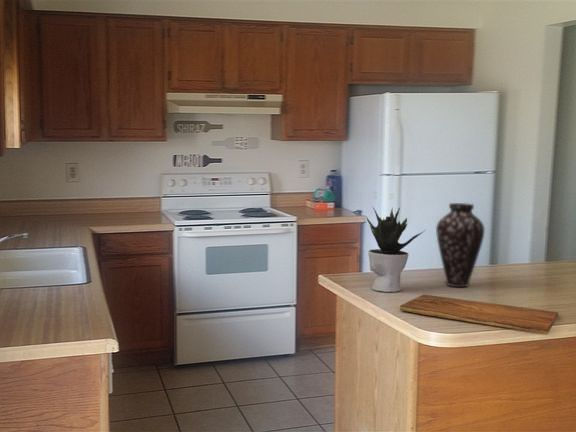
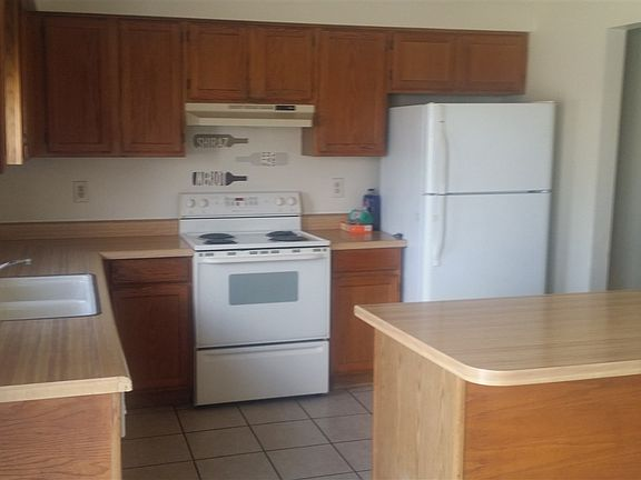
- cutting board [399,293,559,335]
- potted plant [366,205,427,293]
- vase [435,202,486,288]
